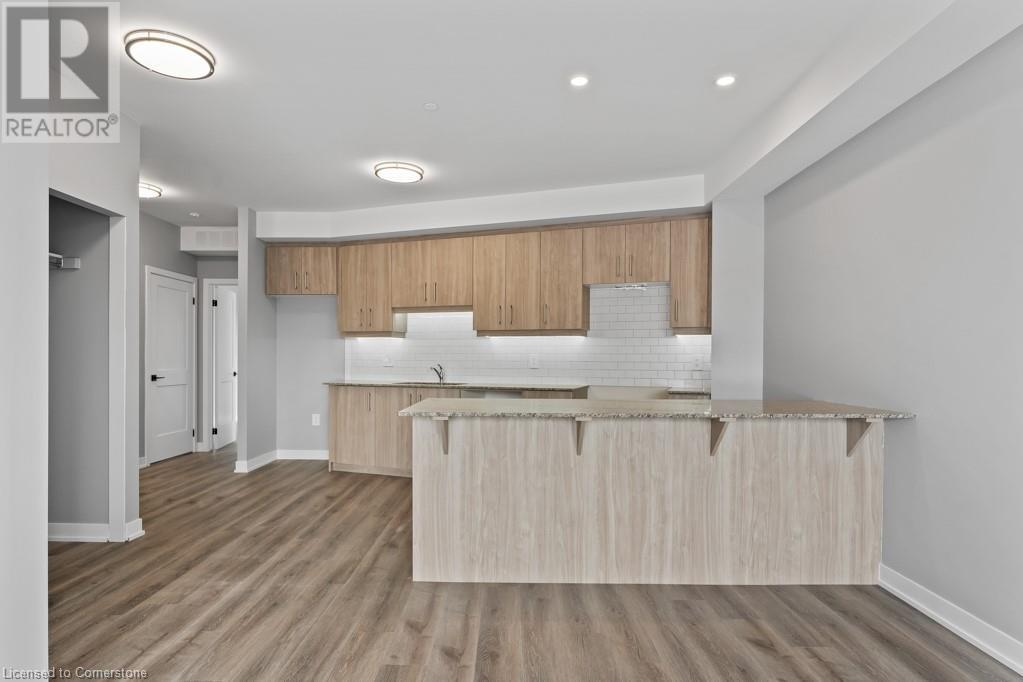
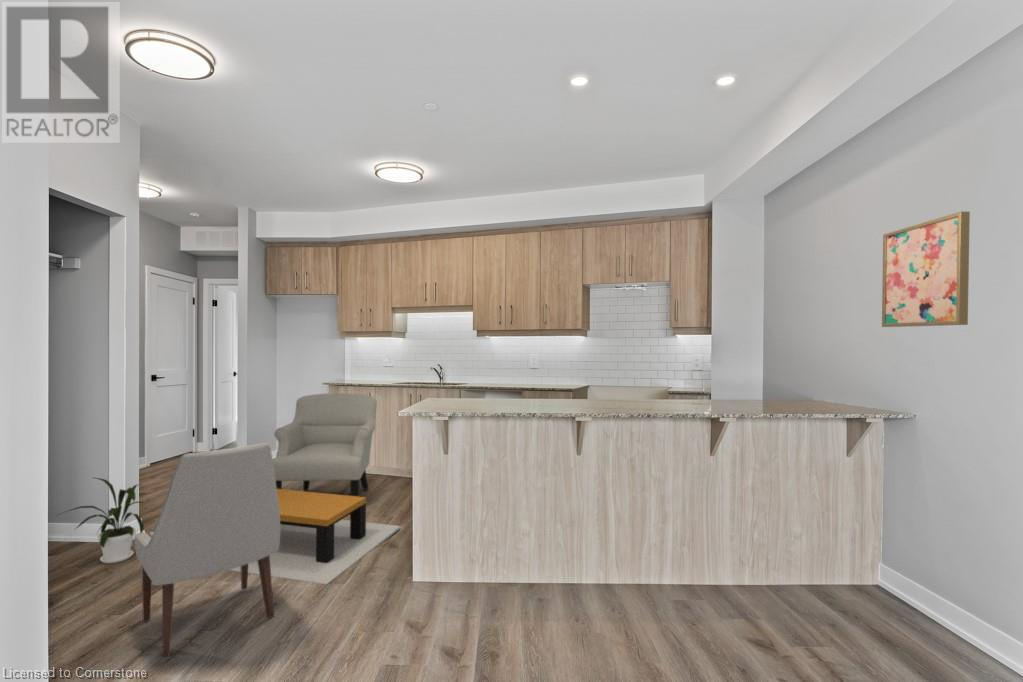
+ chair [133,442,280,658]
+ house plant [54,476,145,564]
+ wall art [881,211,971,328]
+ coffee table [226,488,402,585]
+ chair [272,392,378,497]
